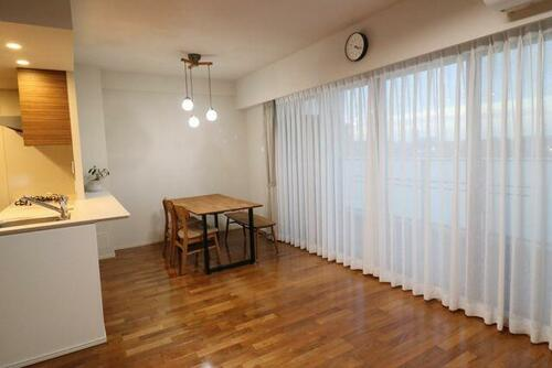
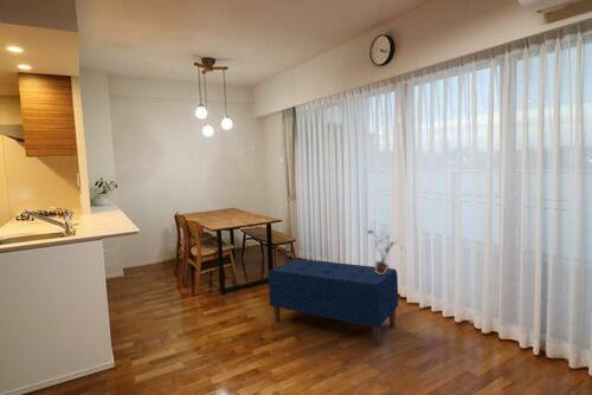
+ bench [268,258,399,347]
+ potted plant [366,229,404,274]
